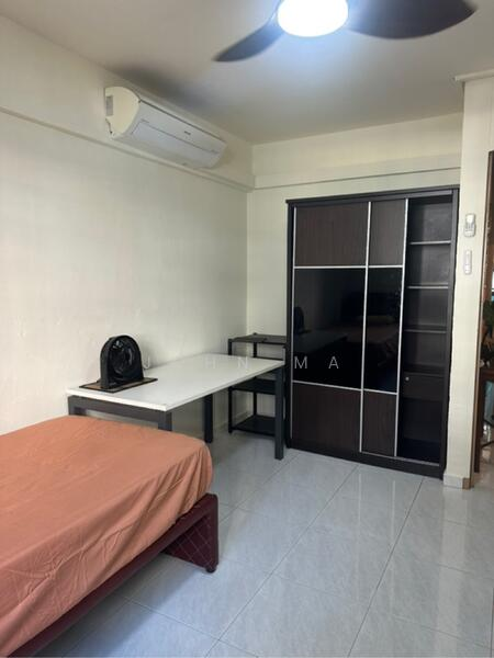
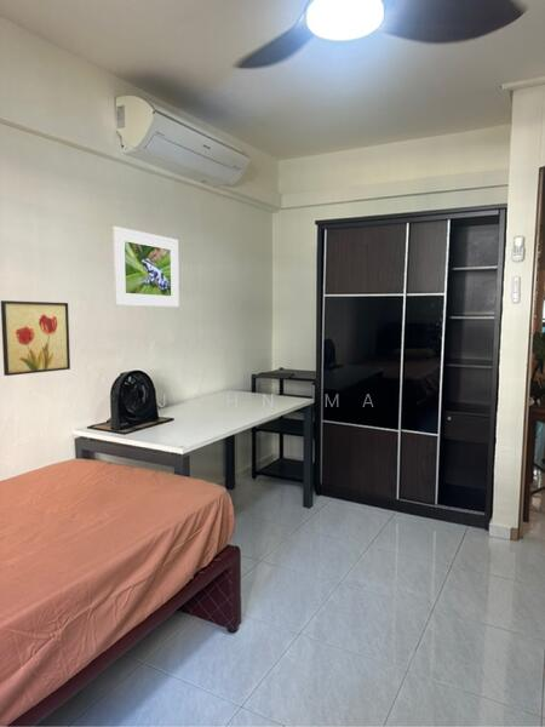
+ wall art [0,299,71,377]
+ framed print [111,225,180,309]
